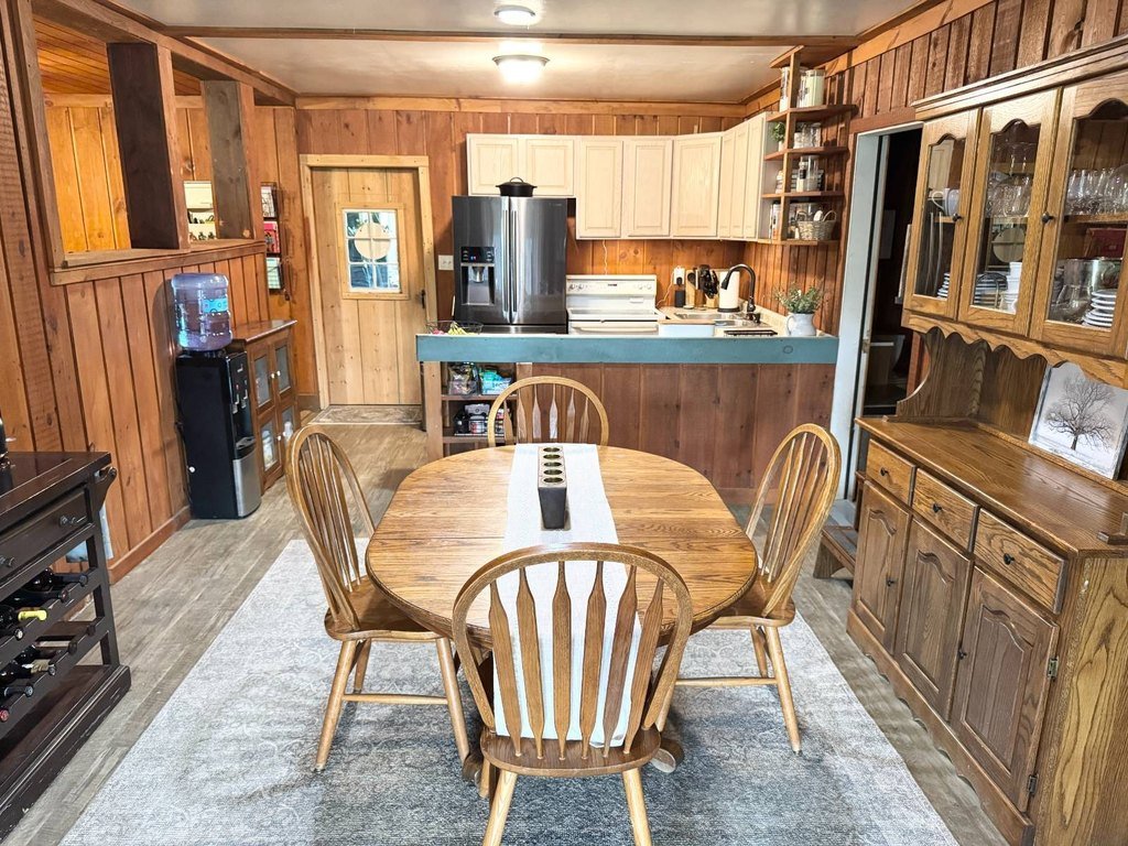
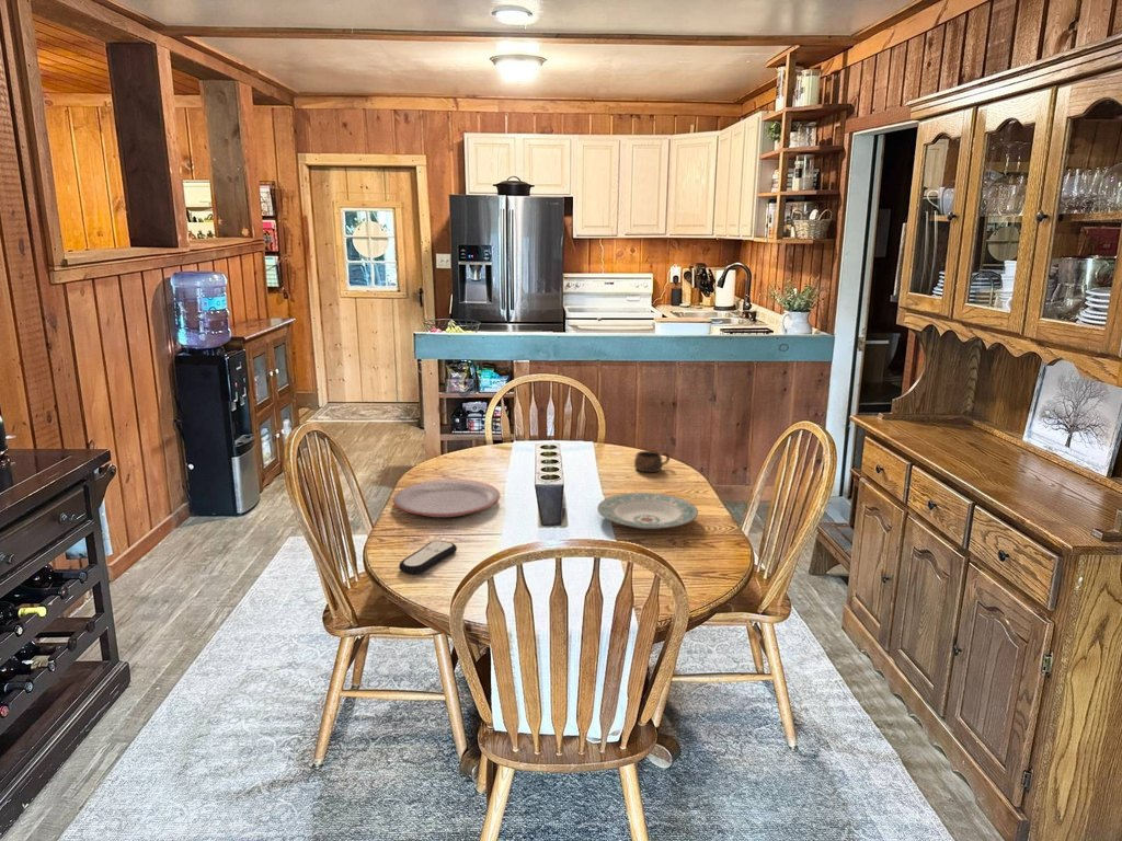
+ plate [596,492,699,530]
+ remote control [398,539,458,575]
+ plate [392,479,501,518]
+ cup [633,450,671,473]
